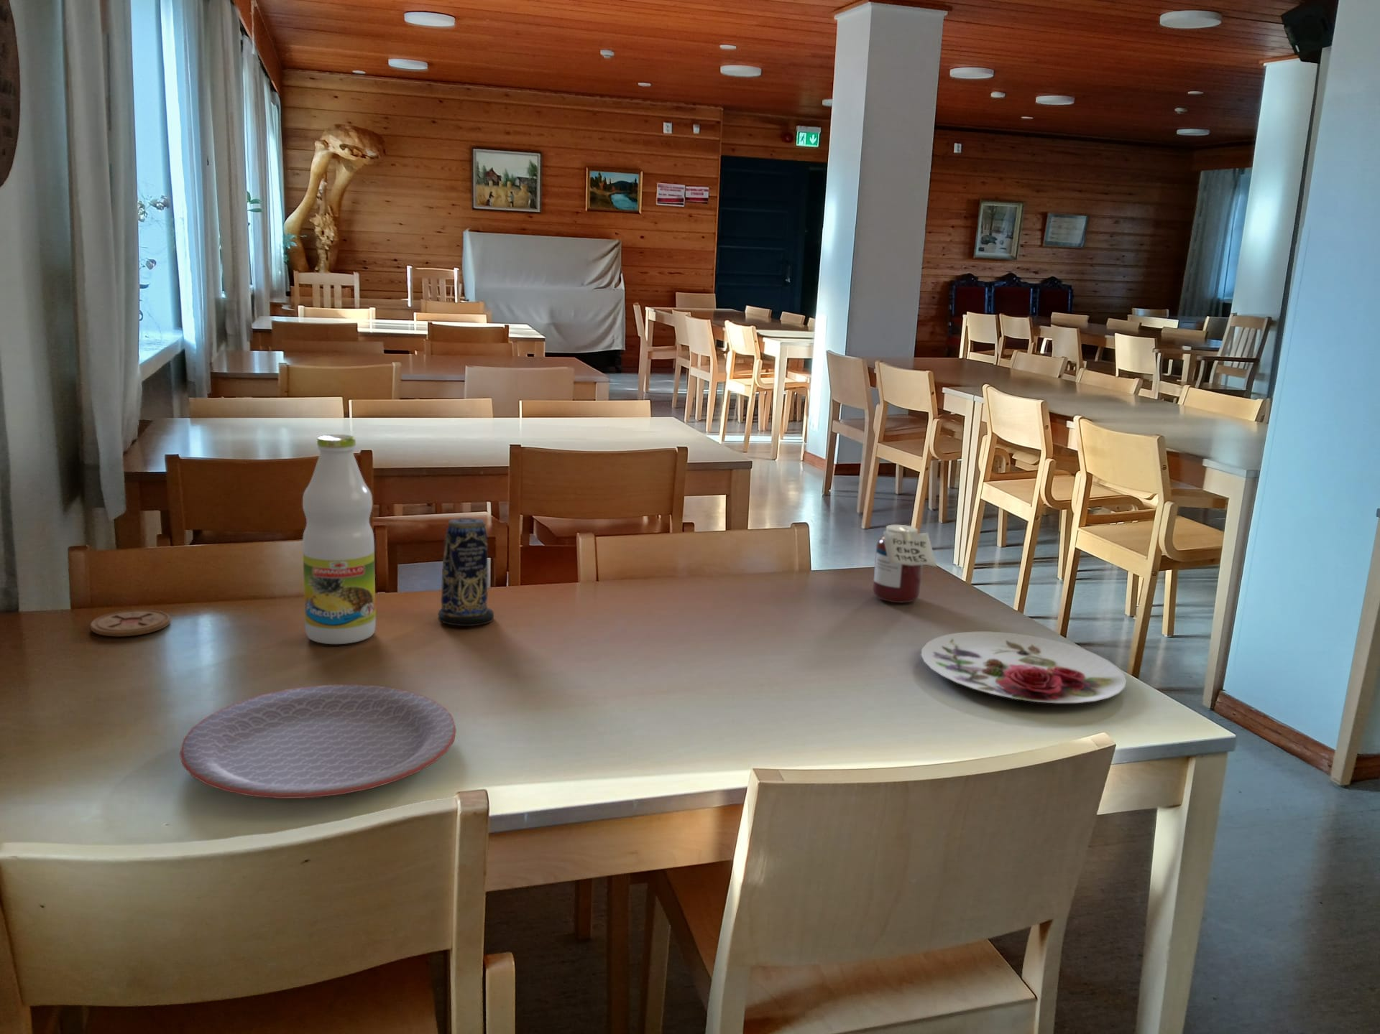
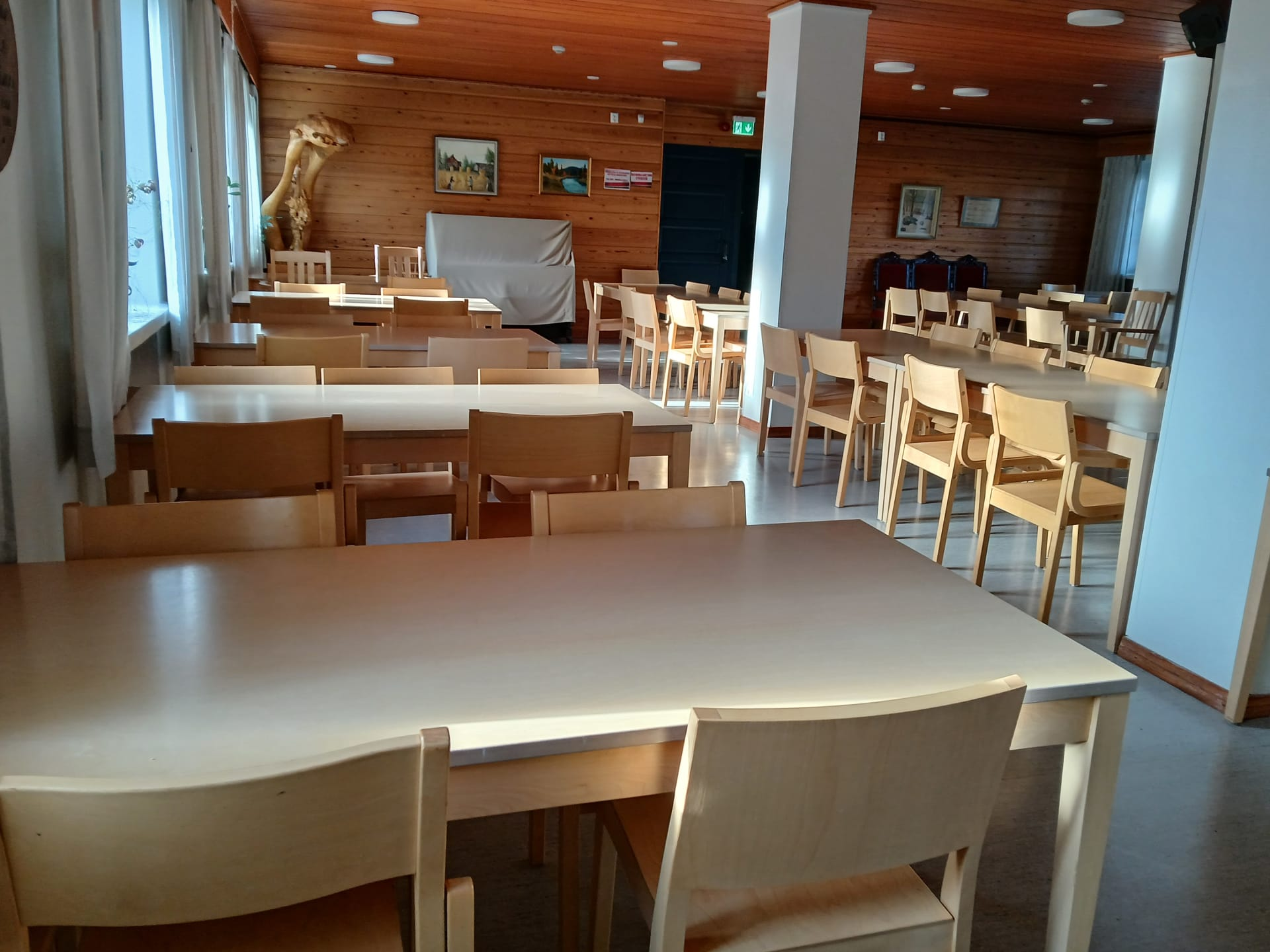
- bottle [302,433,377,645]
- plate [920,631,1127,704]
- candle [438,517,494,627]
- coaster [90,609,171,636]
- jar [871,525,938,603]
- plate [179,683,457,799]
